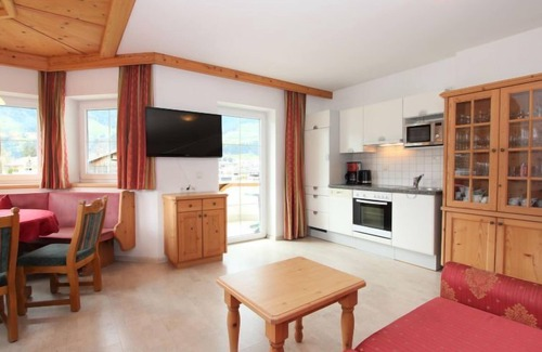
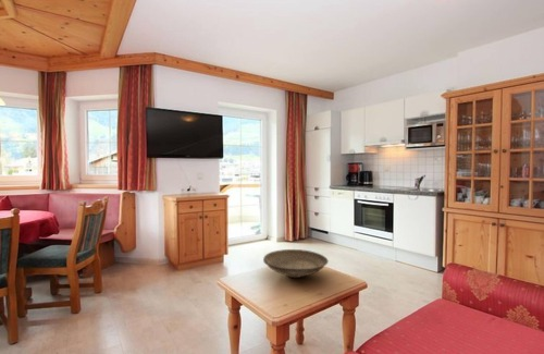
+ decorative bowl [262,248,330,279]
